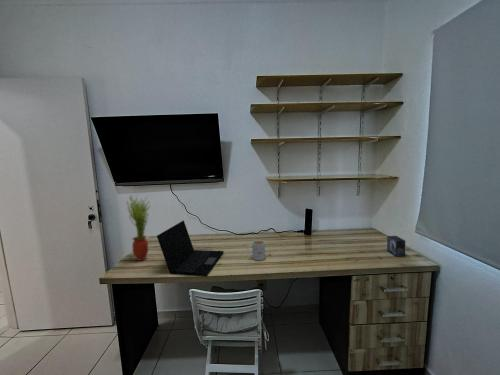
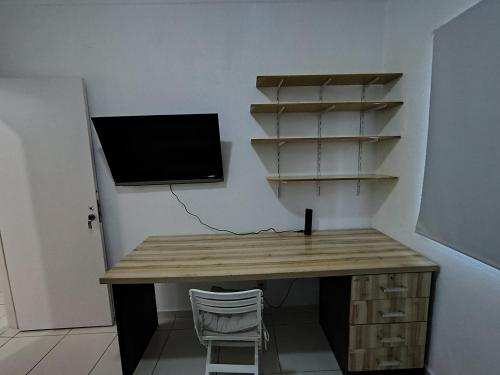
- potted plant [124,194,152,262]
- laptop [156,219,225,276]
- small box [386,235,407,257]
- mug [246,239,266,261]
